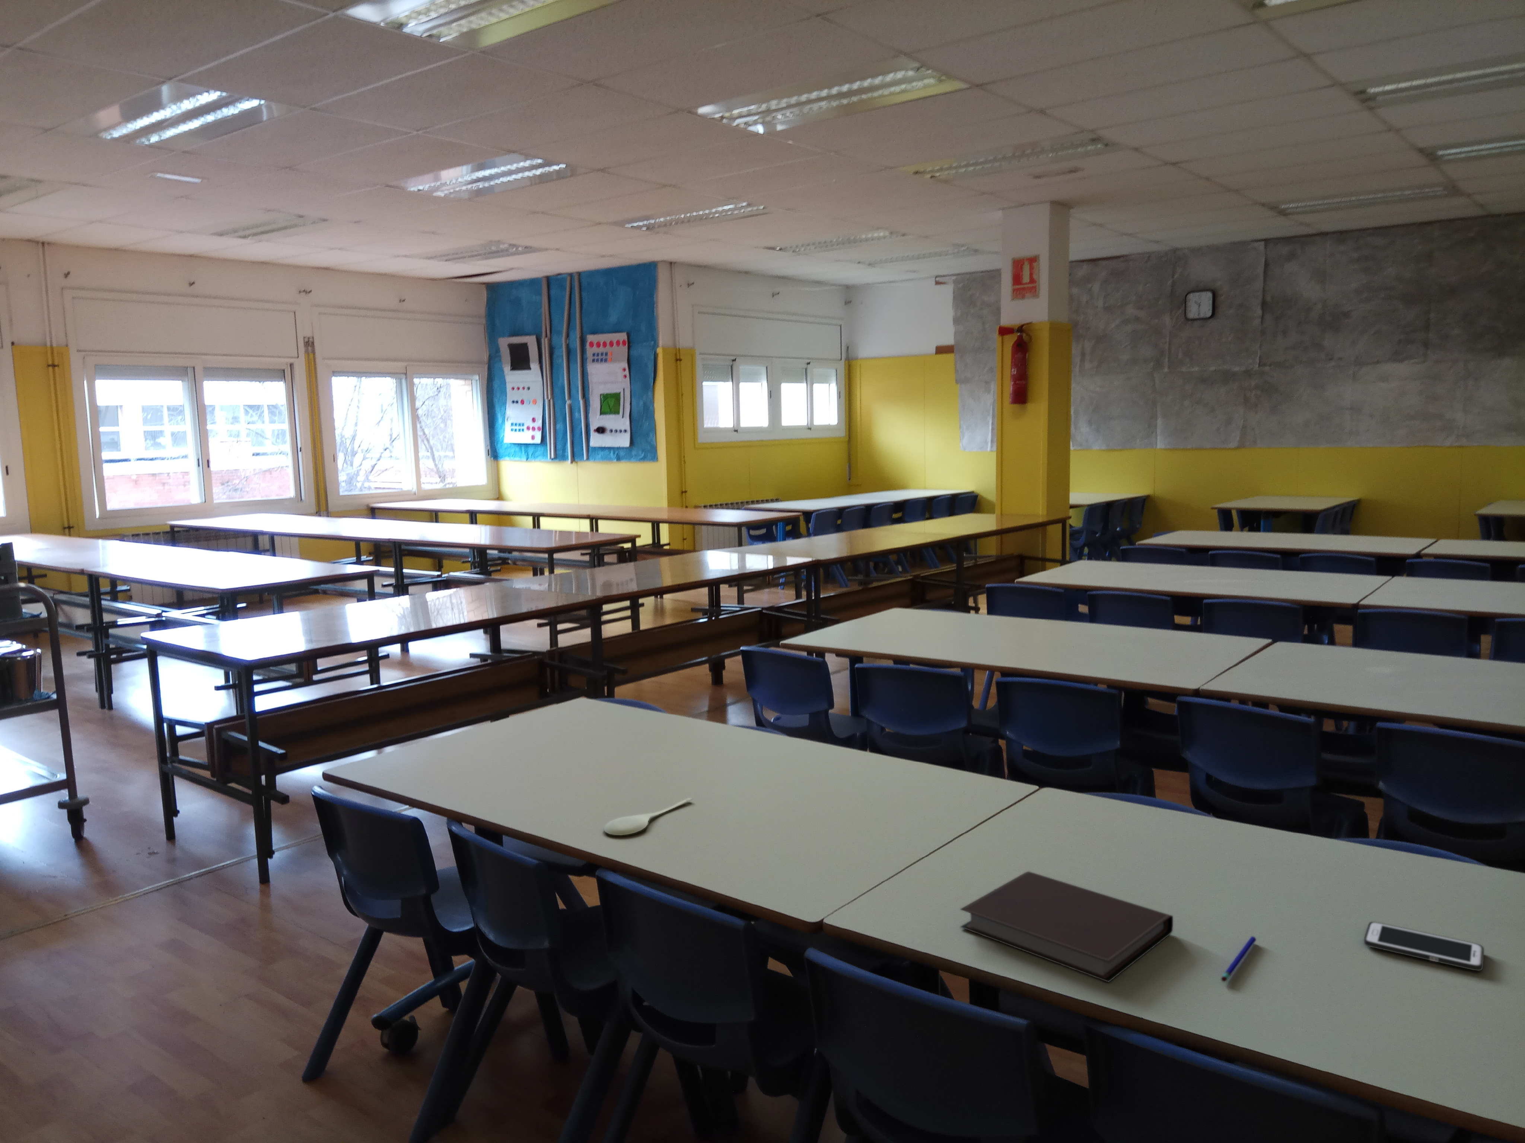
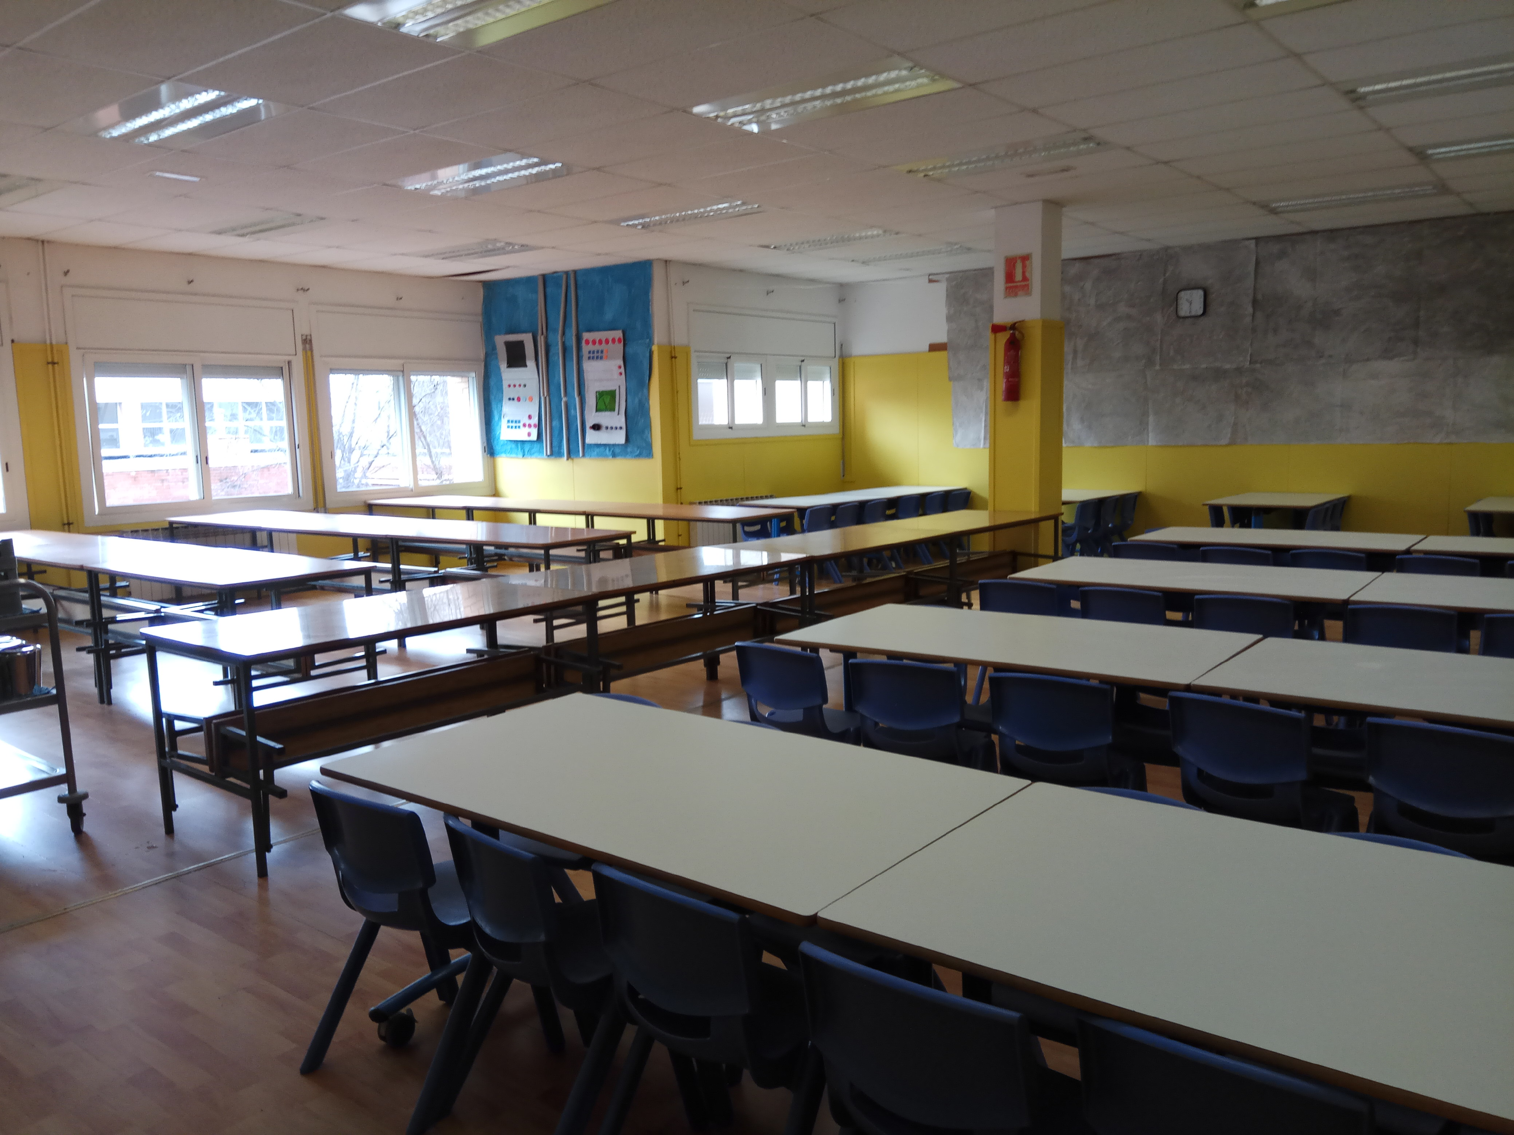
- notebook [959,870,1173,982]
- spoon [603,797,693,836]
- pen [1221,935,1257,982]
- cell phone [1363,921,1484,971]
